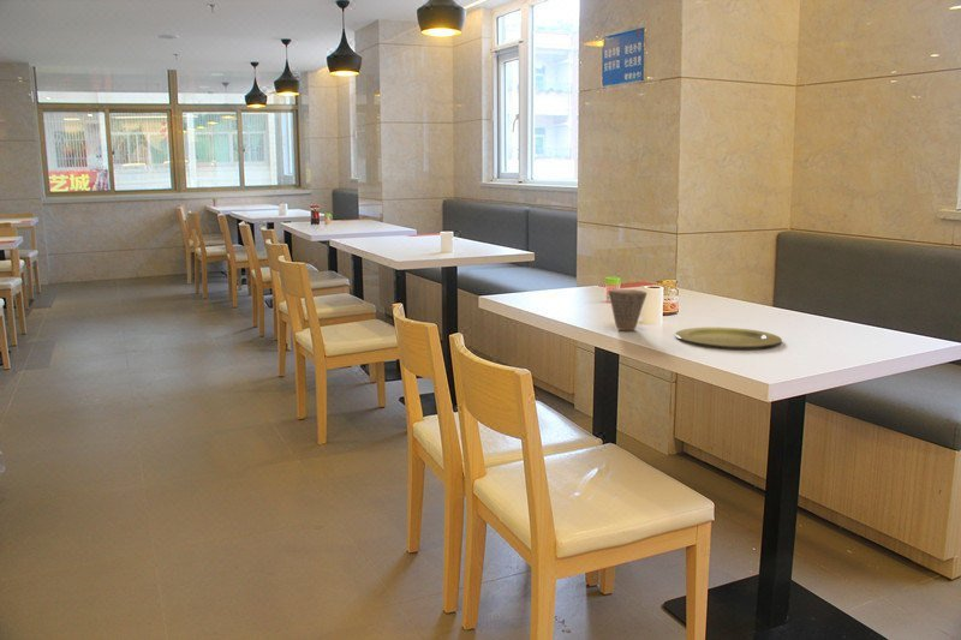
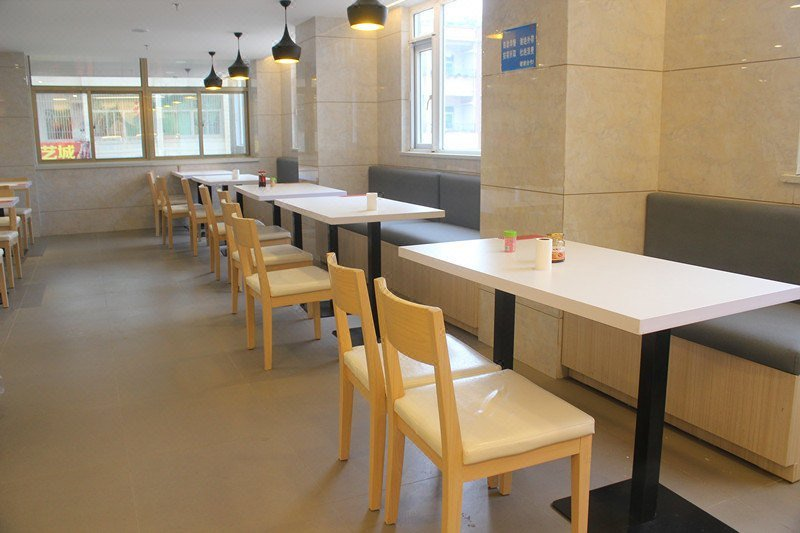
- plate [674,327,783,348]
- cup [608,288,647,331]
